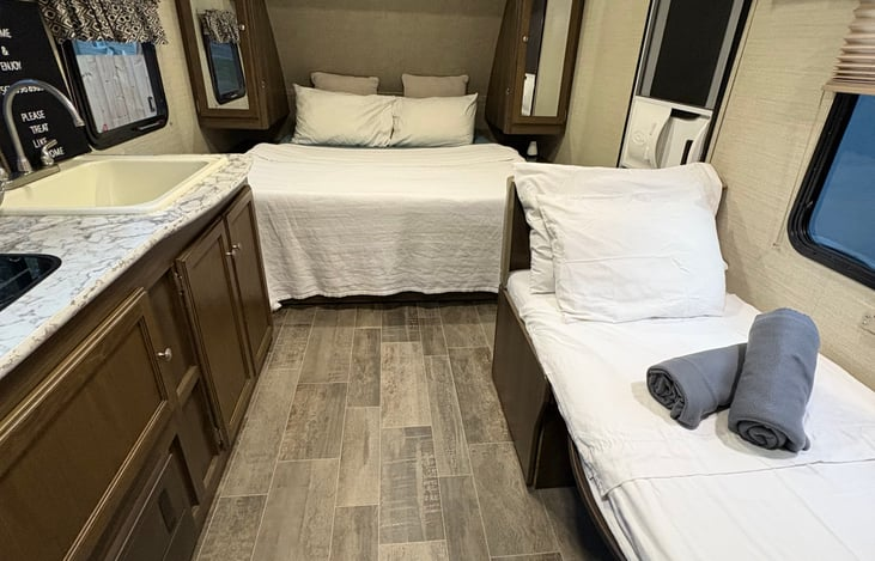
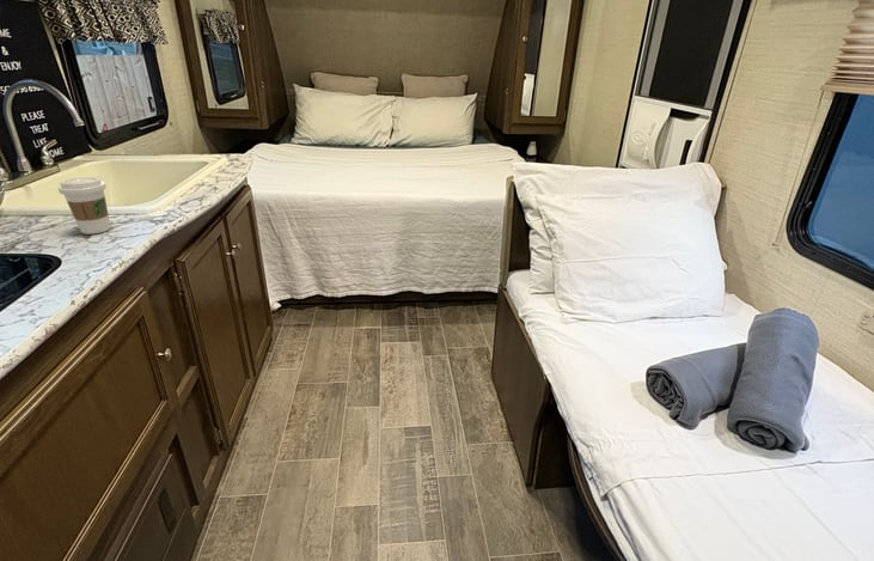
+ coffee cup [56,176,111,236]
